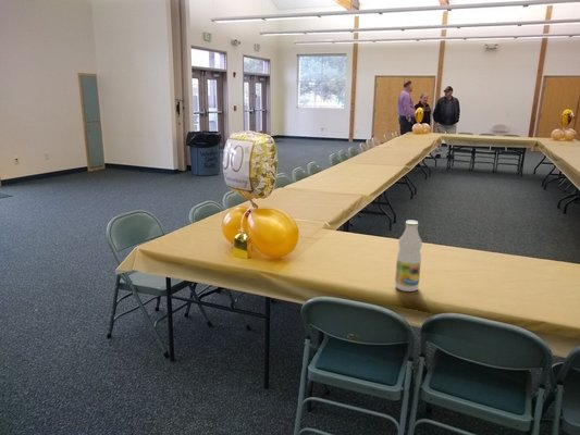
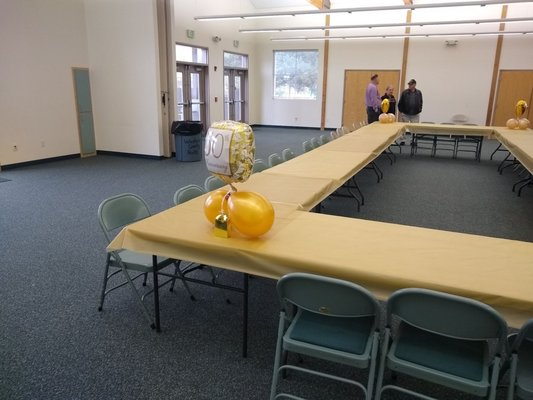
- bottle [394,220,423,293]
